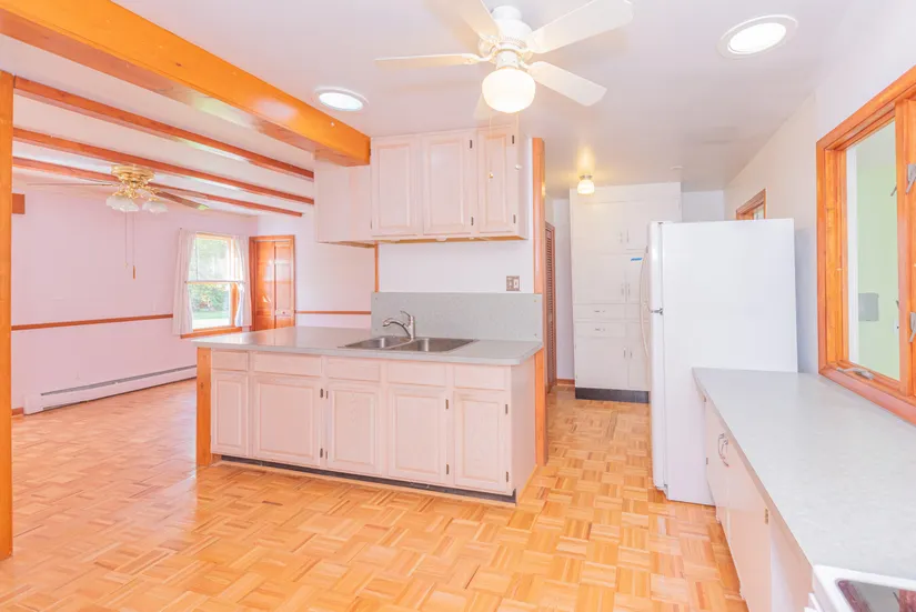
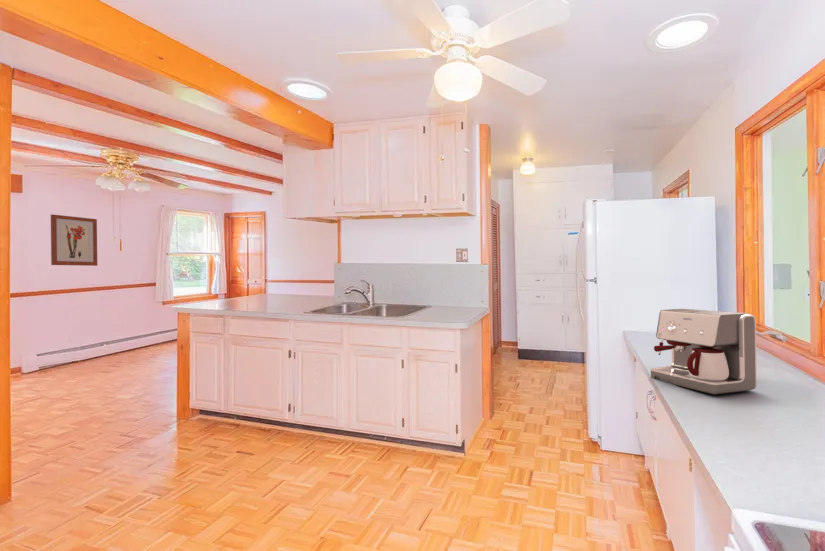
+ coffee maker [650,308,758,395]
+ wall art [50,213,98,267]
